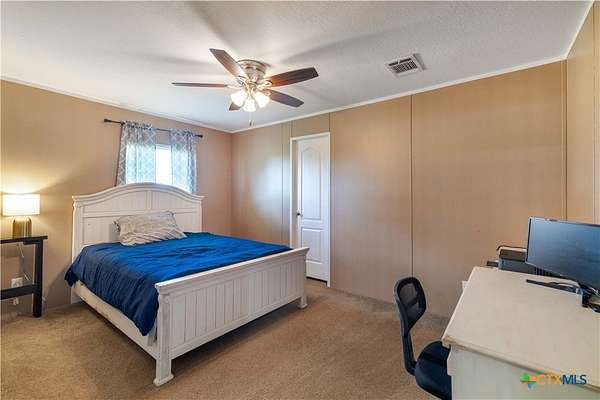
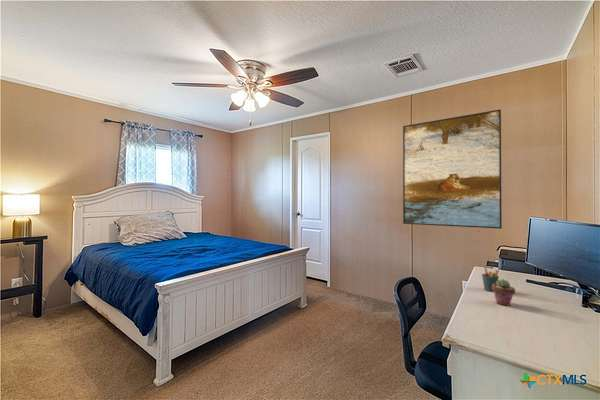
+ potted succulent [492,278,516,306]
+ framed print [402,108,503,230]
+ pen holder [481,265,500,292]
